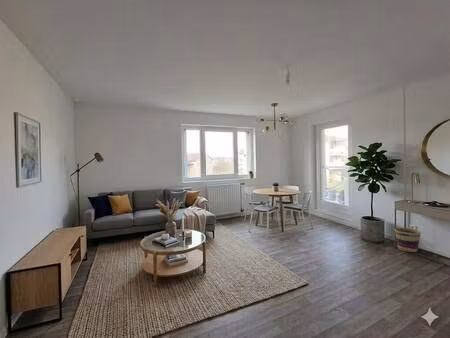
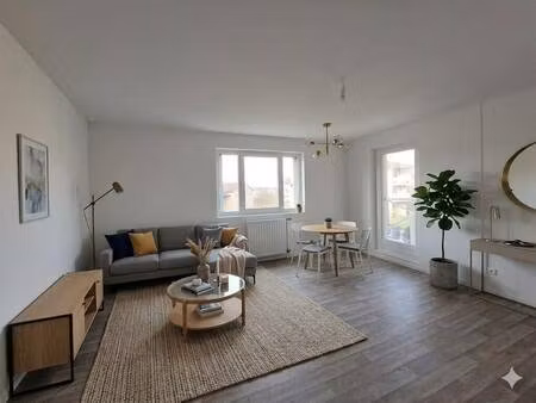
- basket [394,227,422,253]
